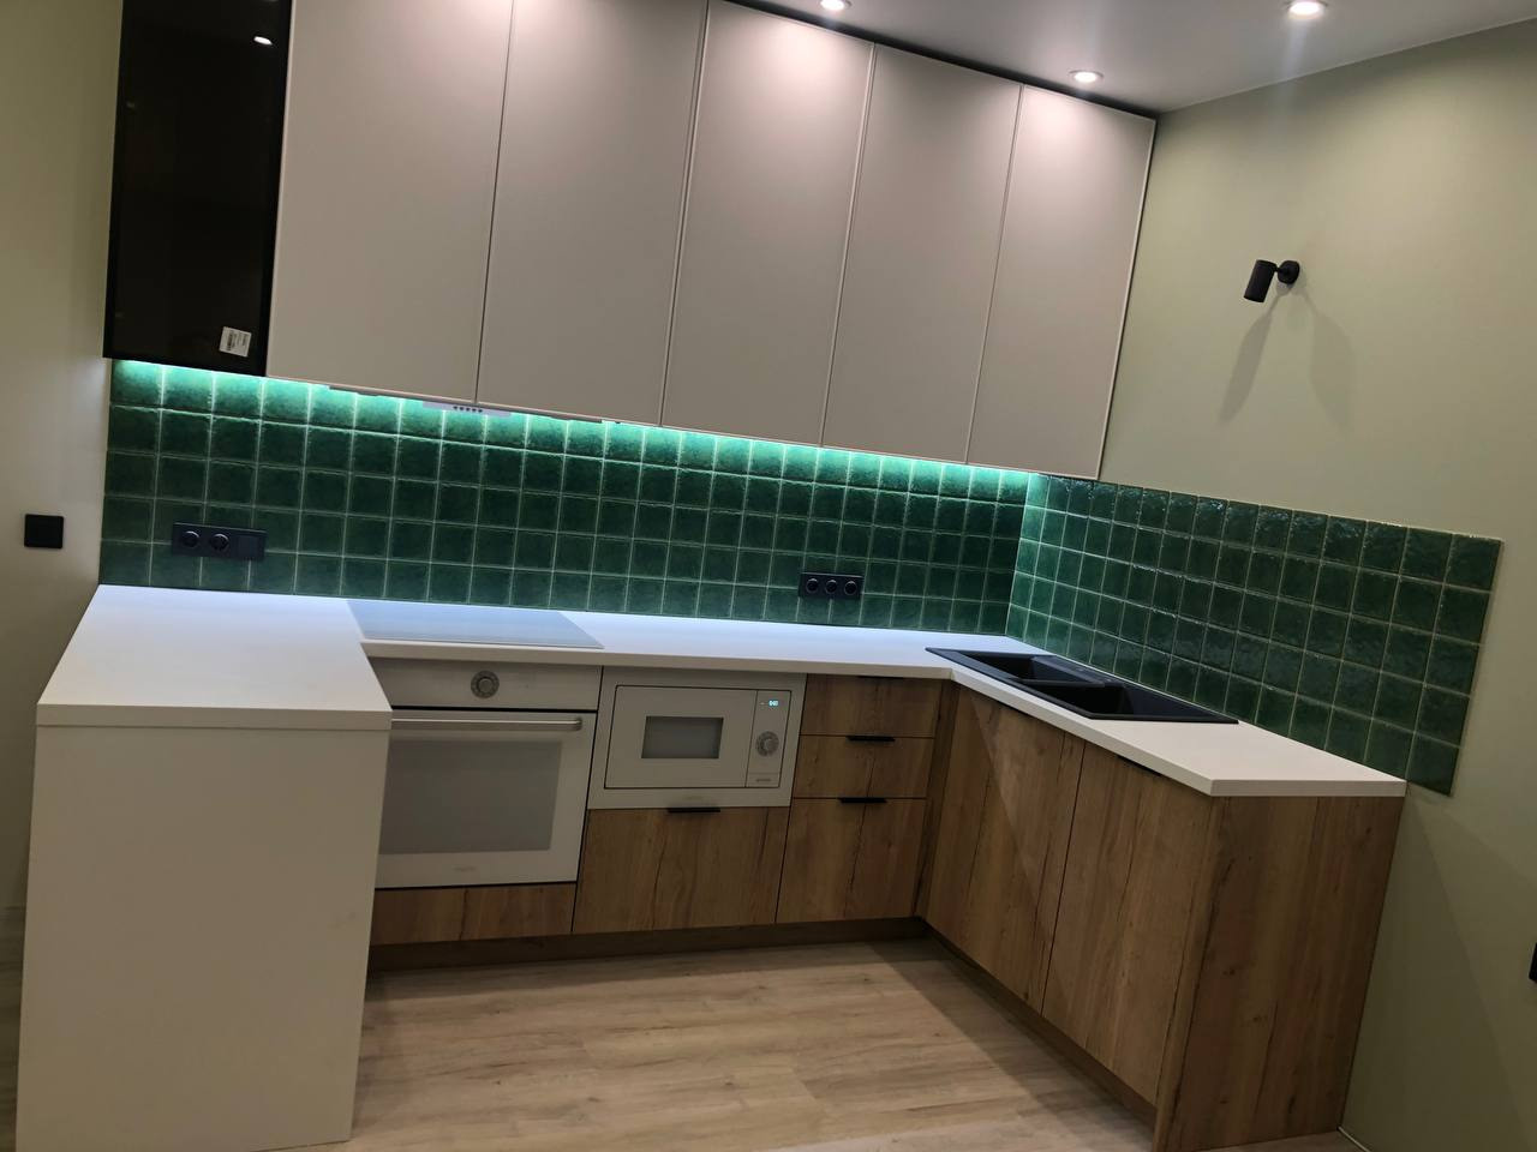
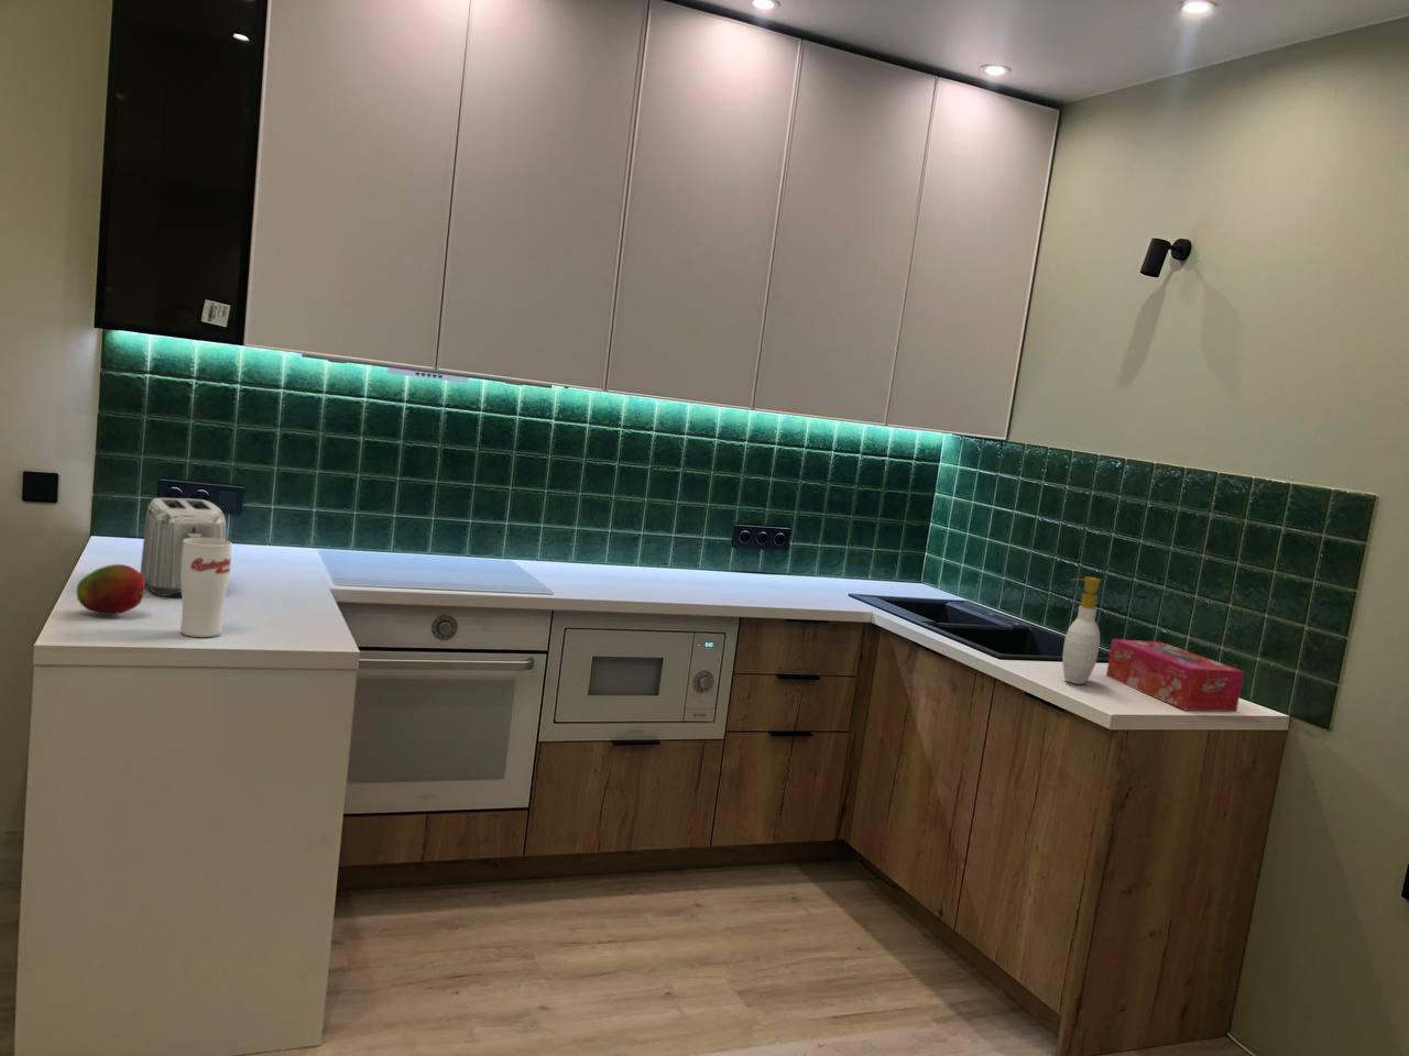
+ fruit [75,563,146,616]
+ toaster [139,497,226,597]
+ tissue box [1105,638,1245,713]
+ soap bottle [1061,577,1102,686]
+ cup [180,538,233,638]
